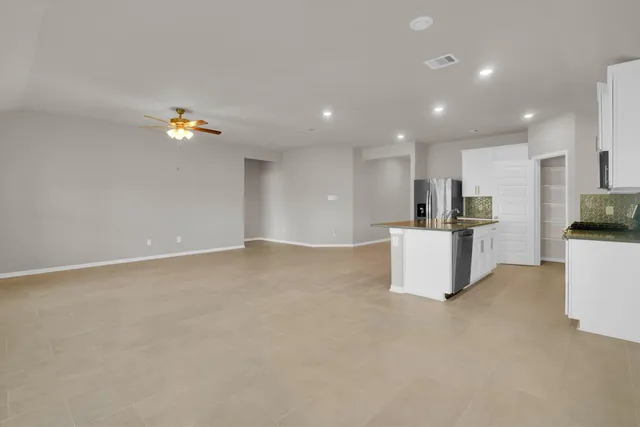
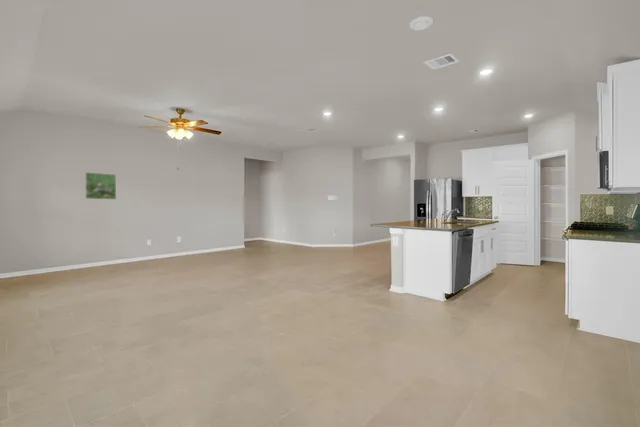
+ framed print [84,171,117,201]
